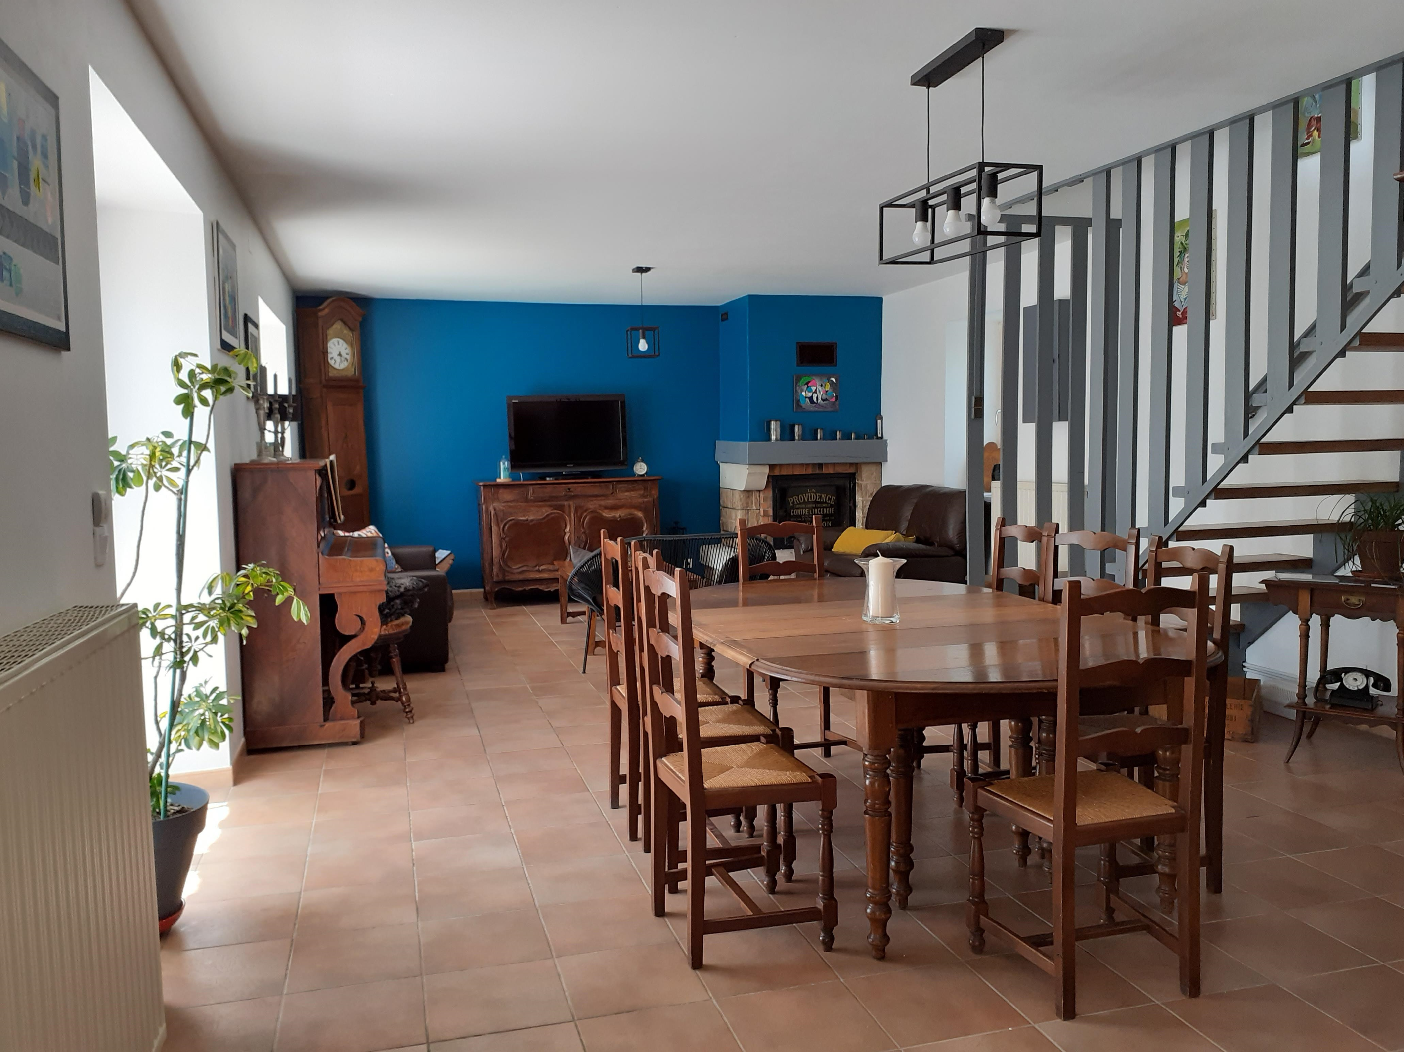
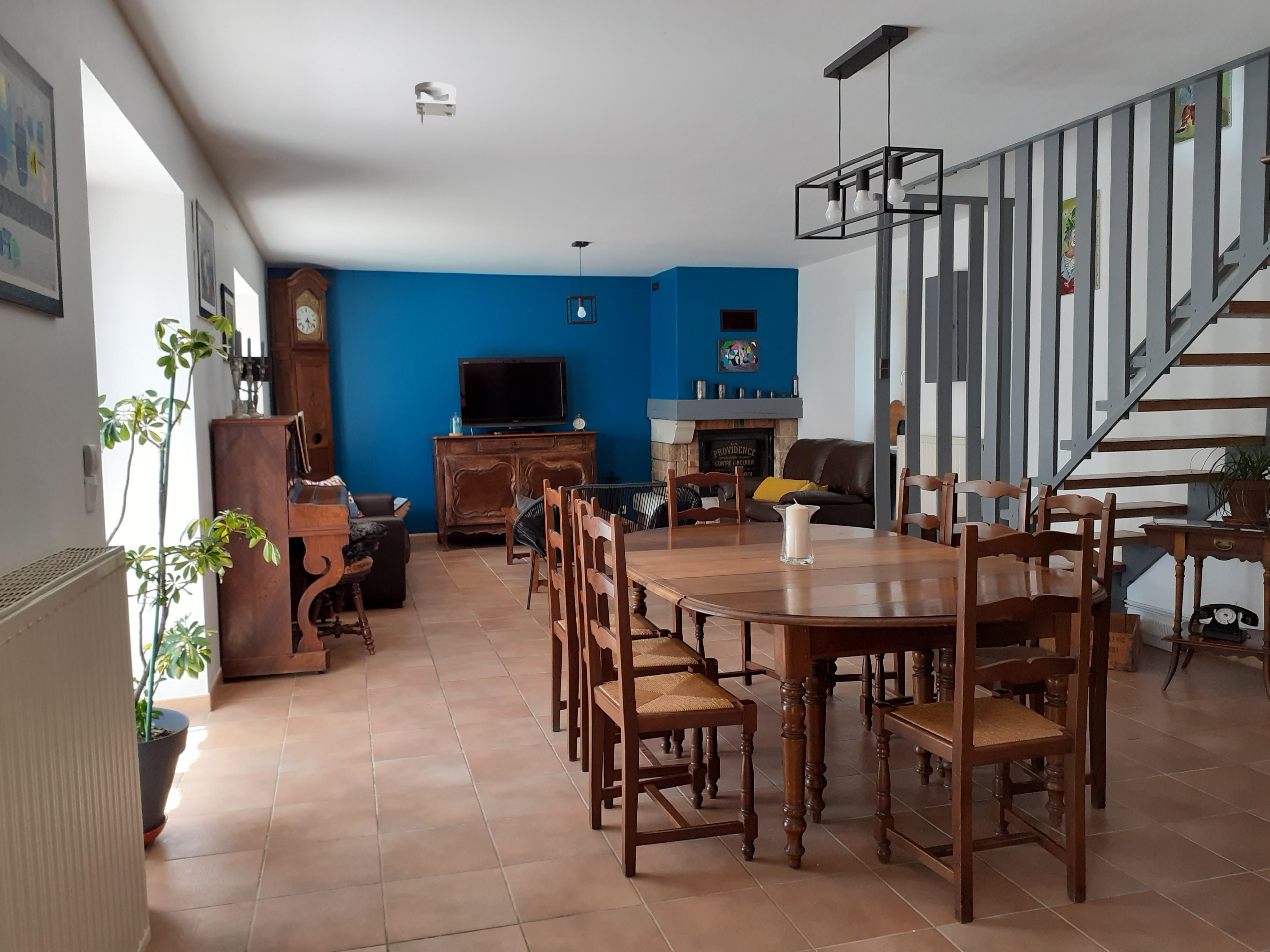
+ smoke detector [415,82,457,125]
